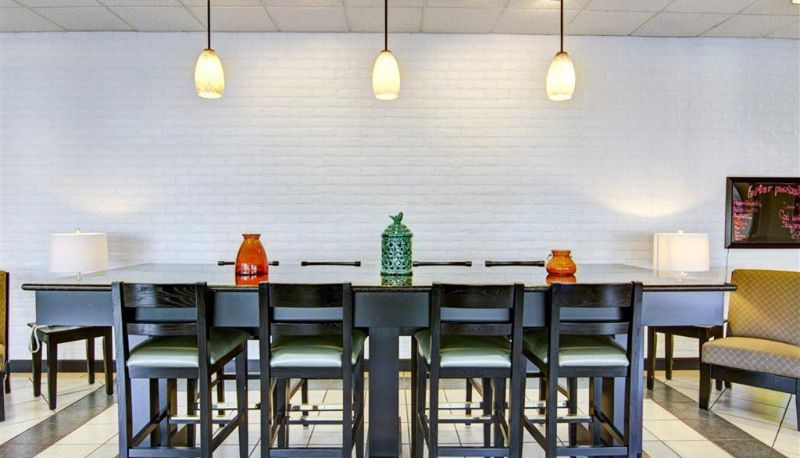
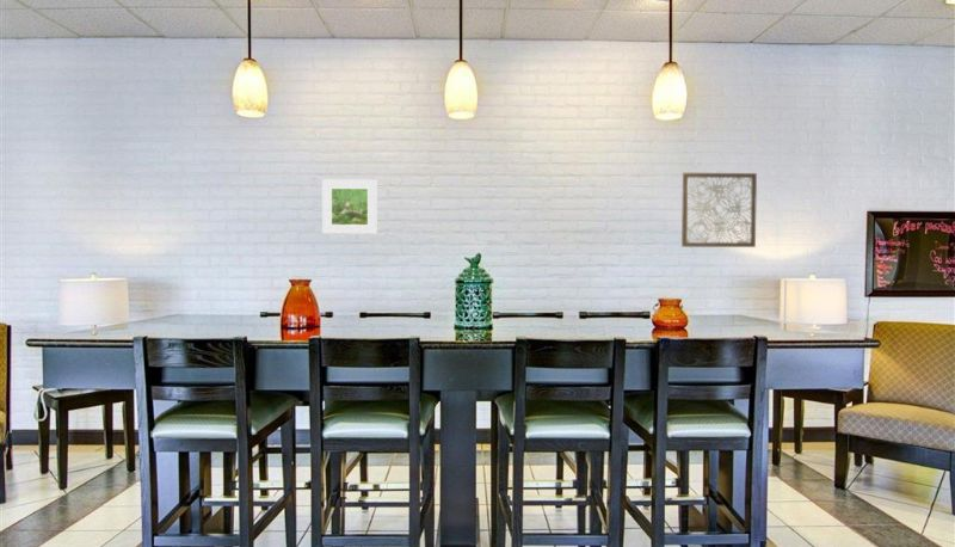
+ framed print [321,178,378,235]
+ wall art [680,171,758,248]
